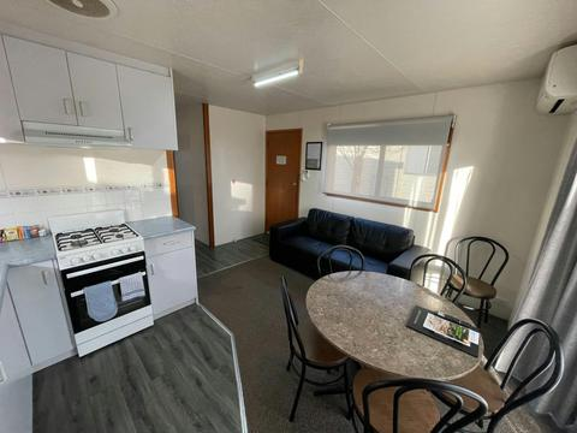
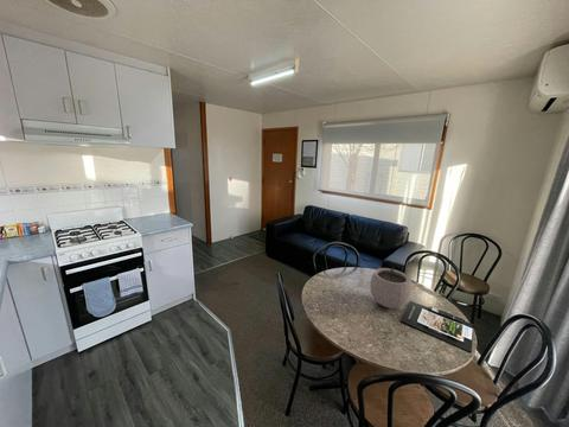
+ plant pot [369,261,411,310]
